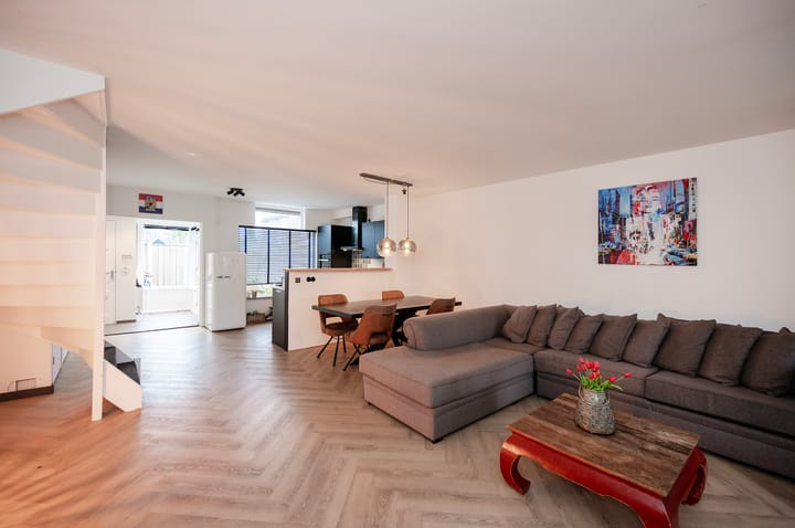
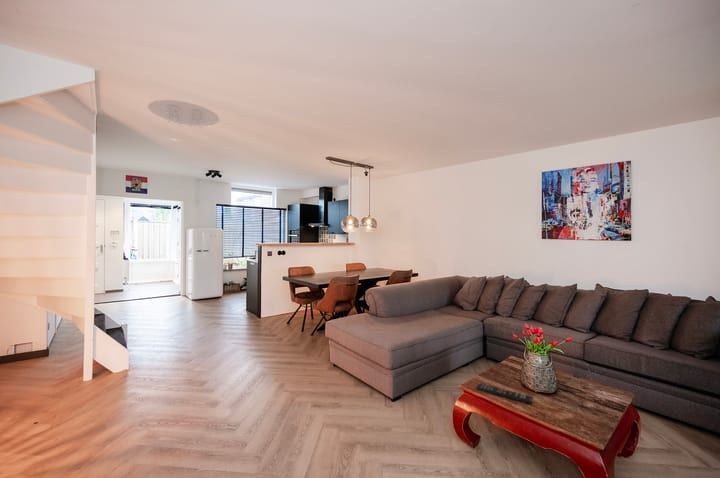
+ remote control [476,382,534,405]
+ ceiling light [147,99,220,129]
